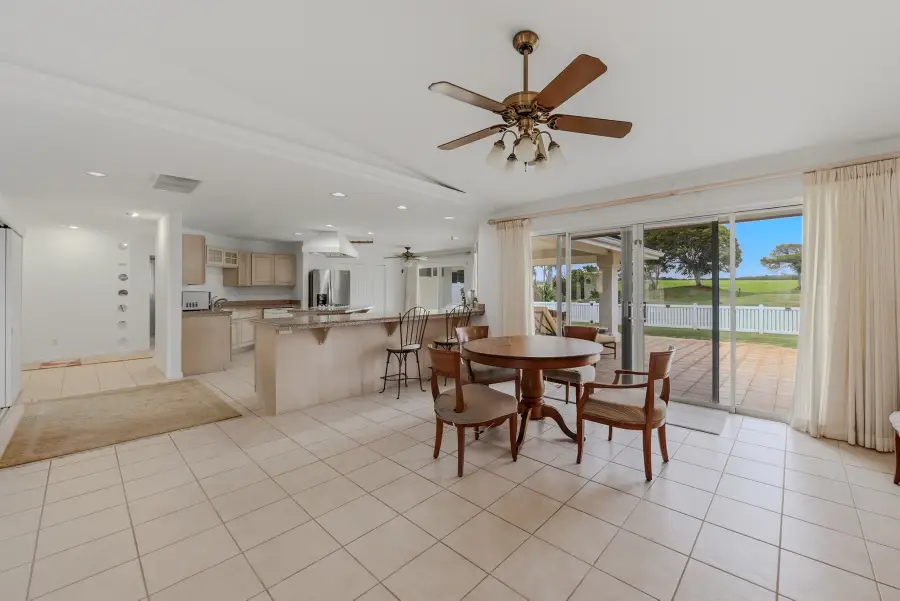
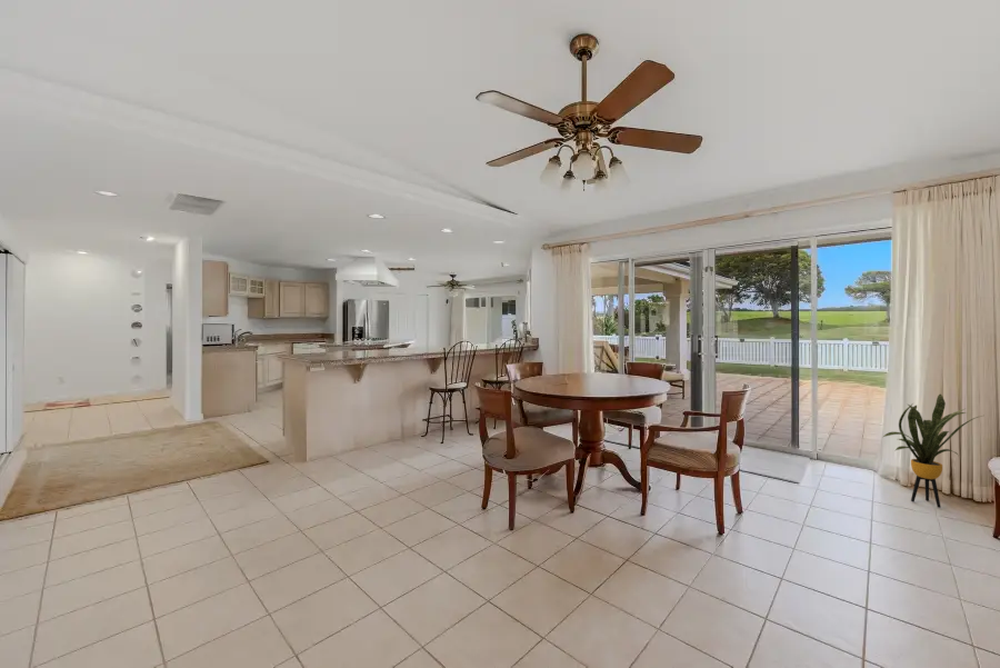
+ house plant [882,392,983,509]
